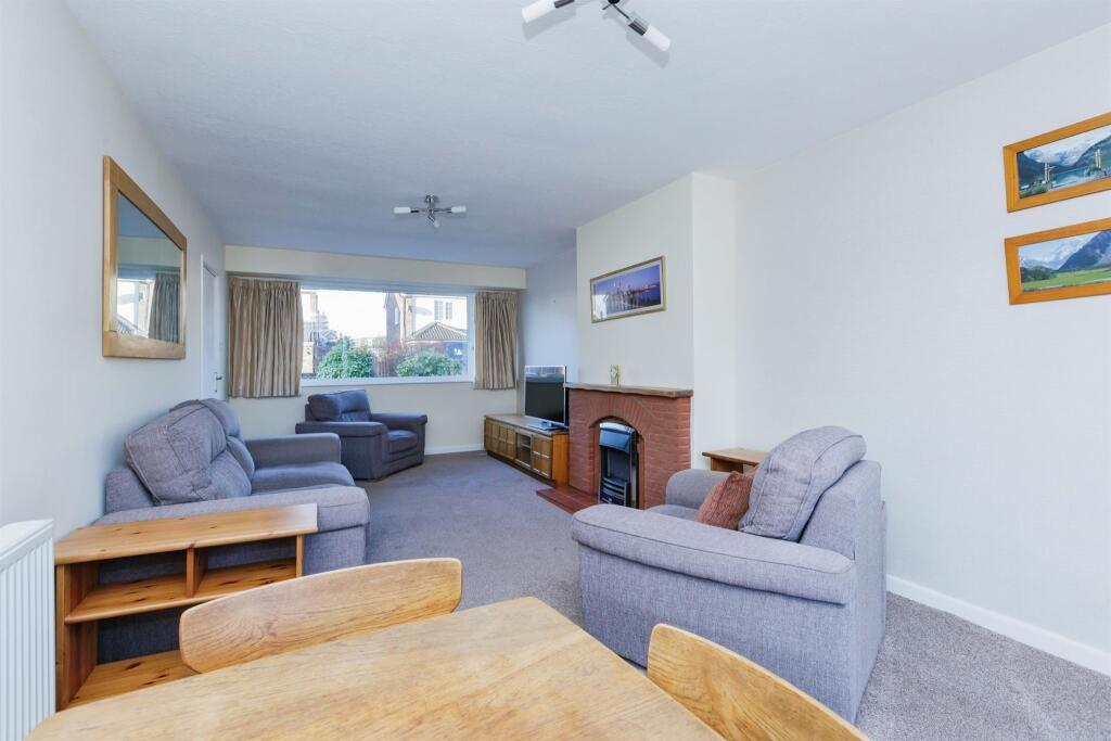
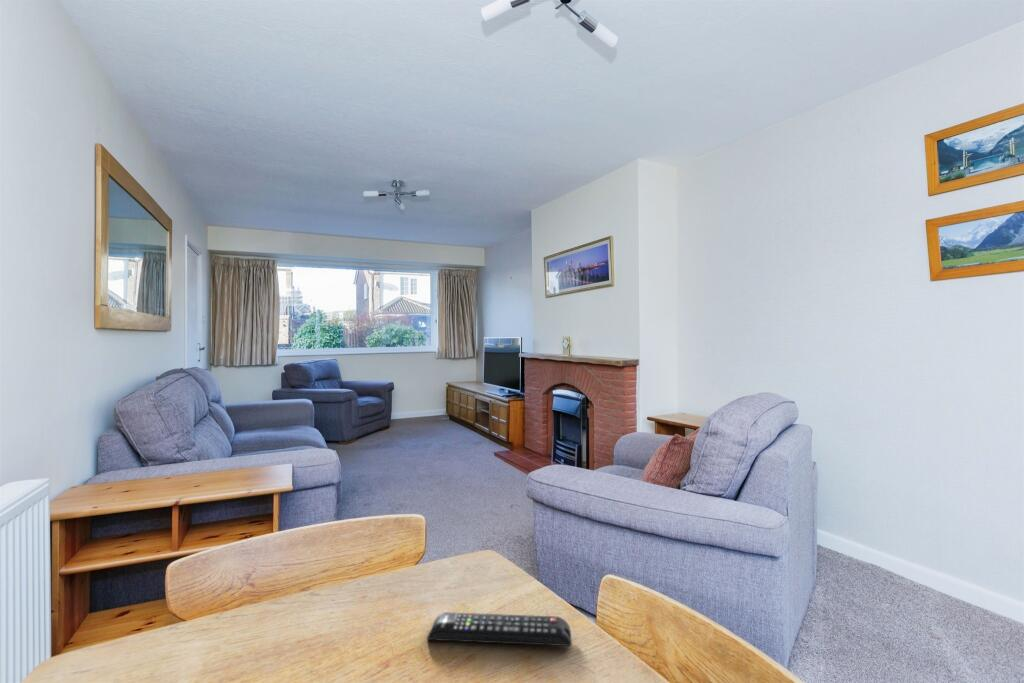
+ remote control [426,611,573,647]
